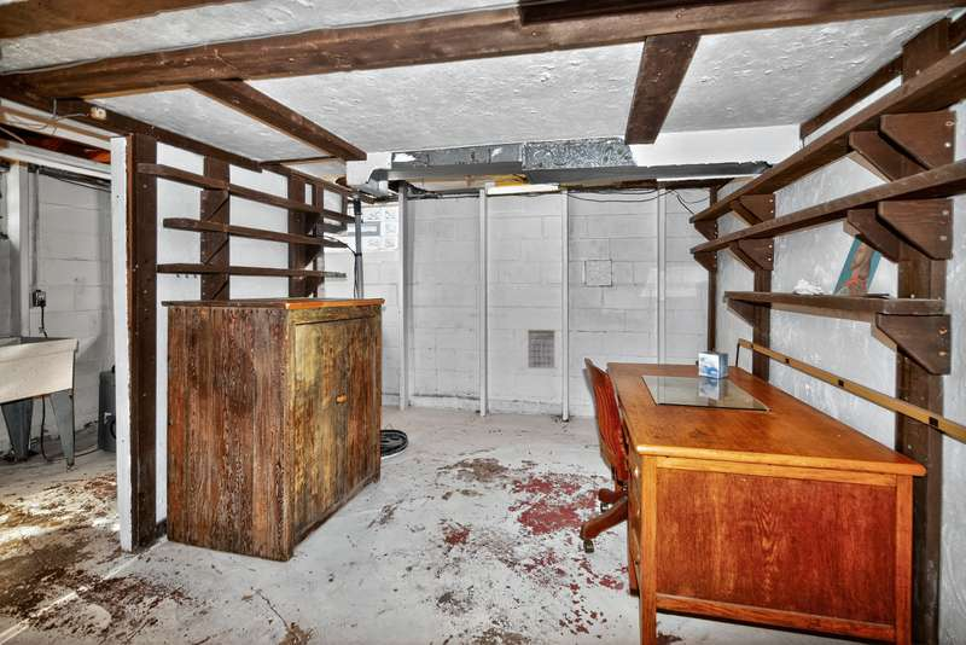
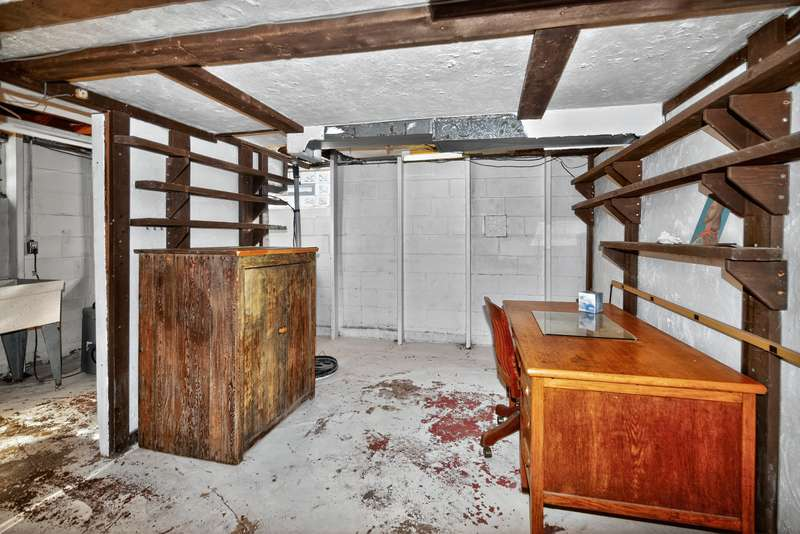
- calendar [526,324,557,370]
